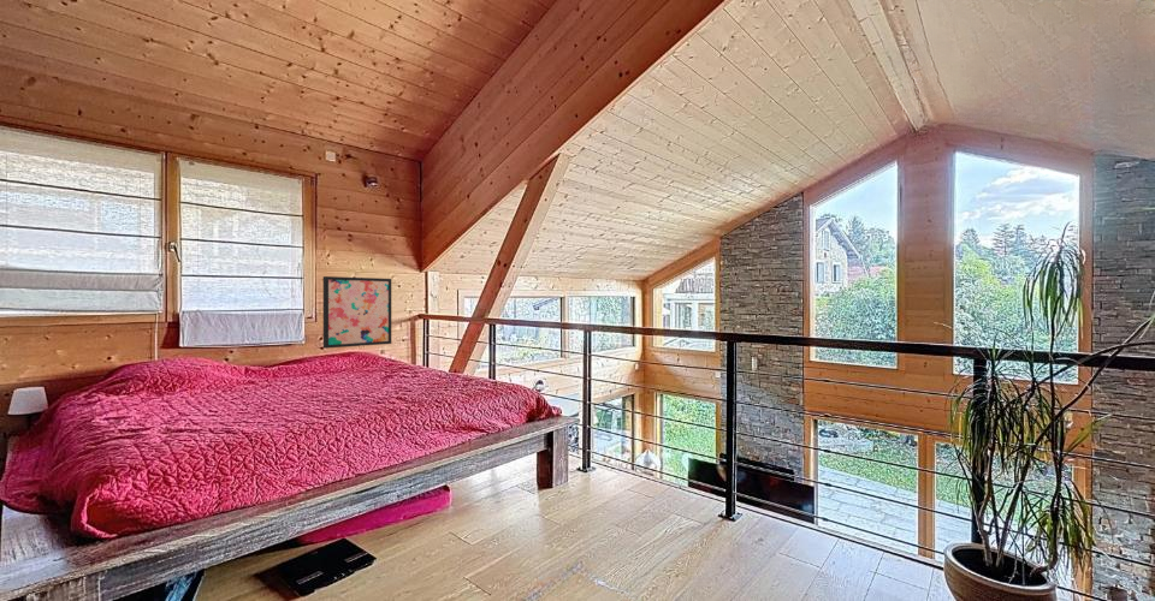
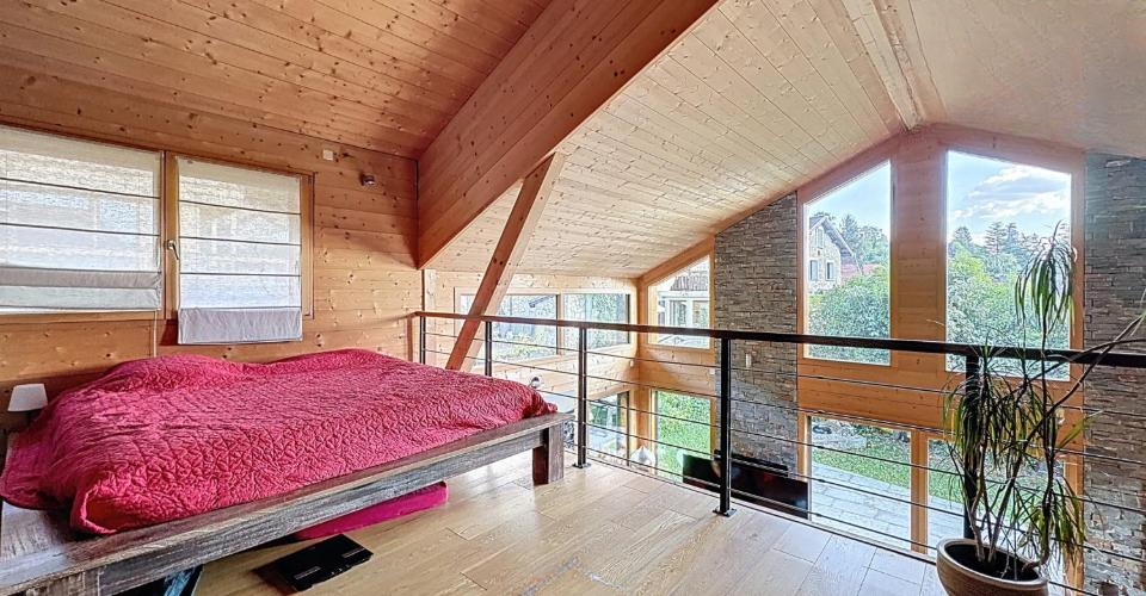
- wall art [322,275,392,350]
